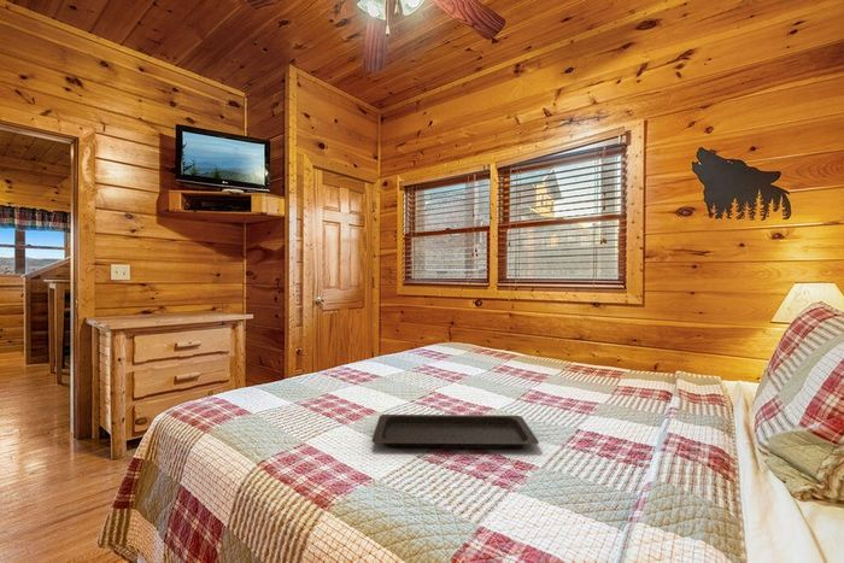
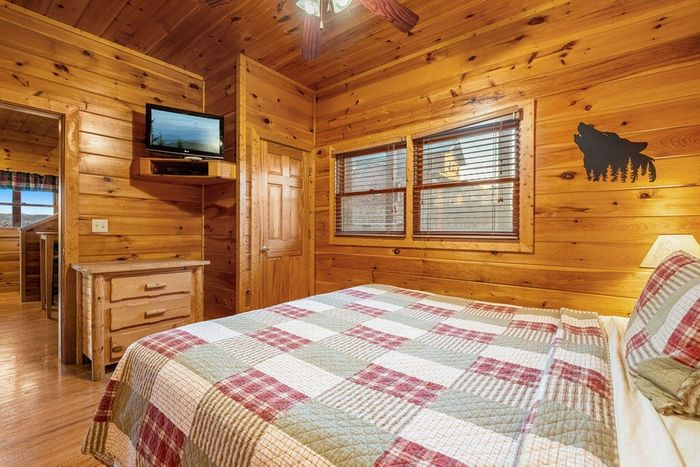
- serving tray [370,414,540,450]
